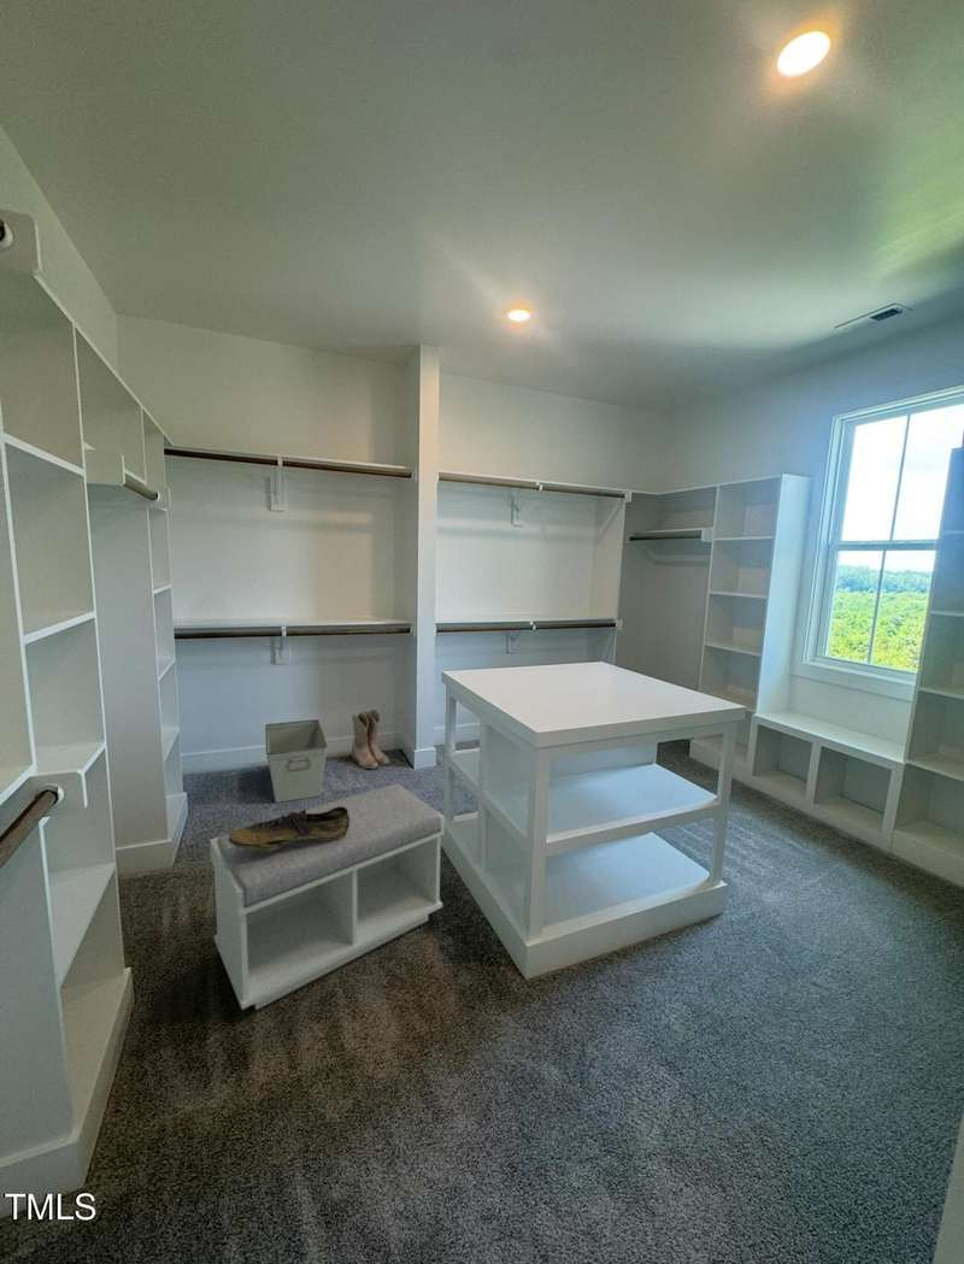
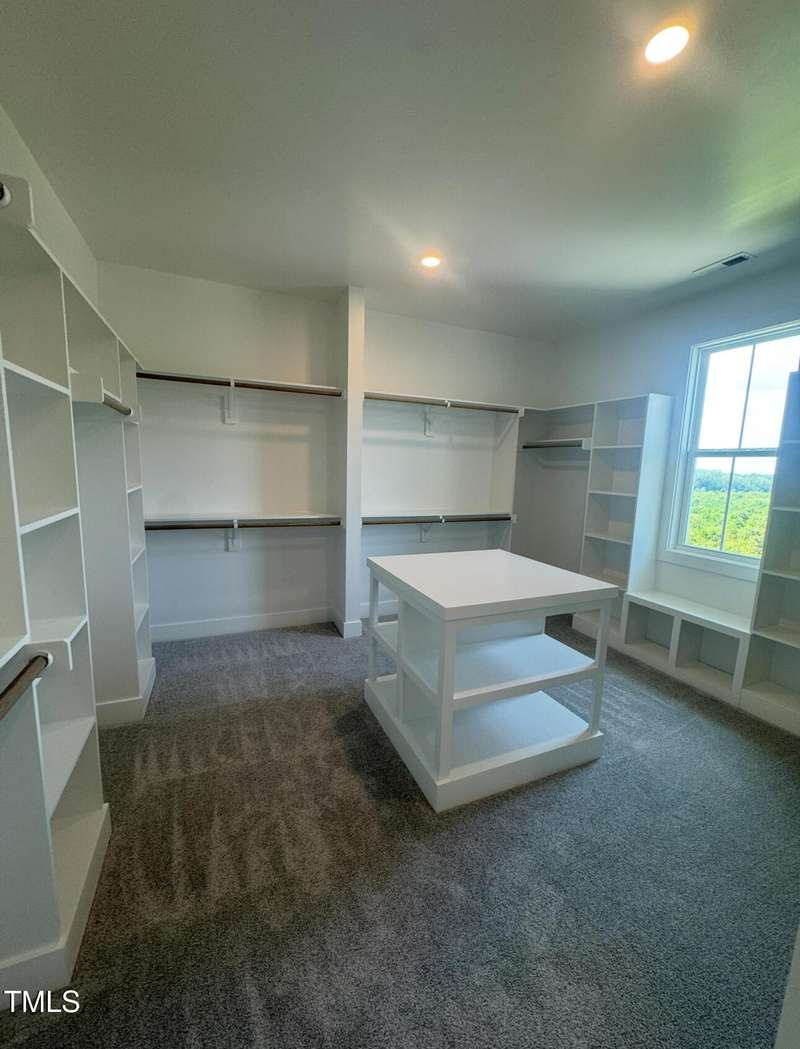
- shoe [229,806,351,853]
- boots [351,709,392,770]
- bench [208,783,446,1011]
- storage bin [264,718,329,804]
